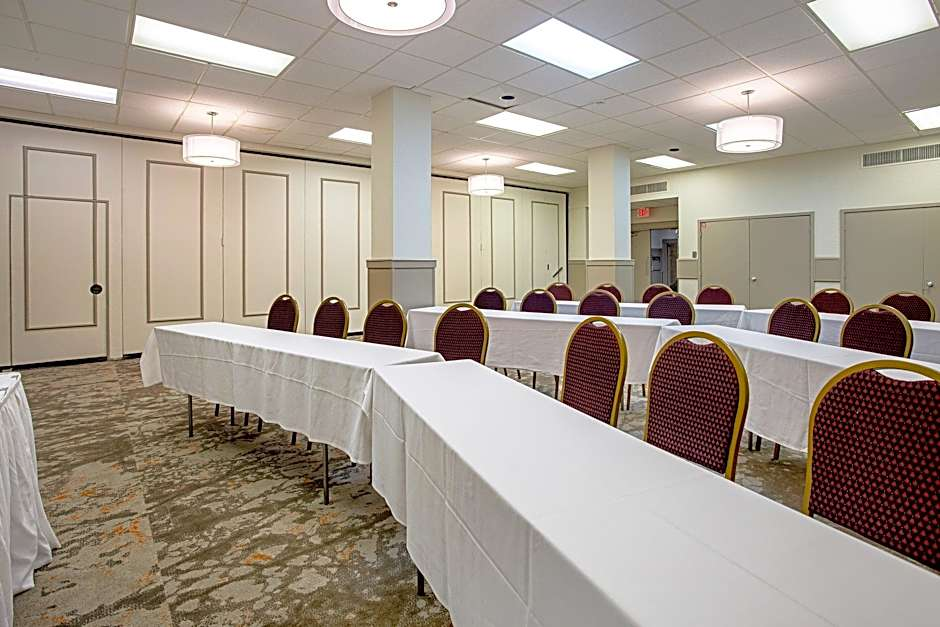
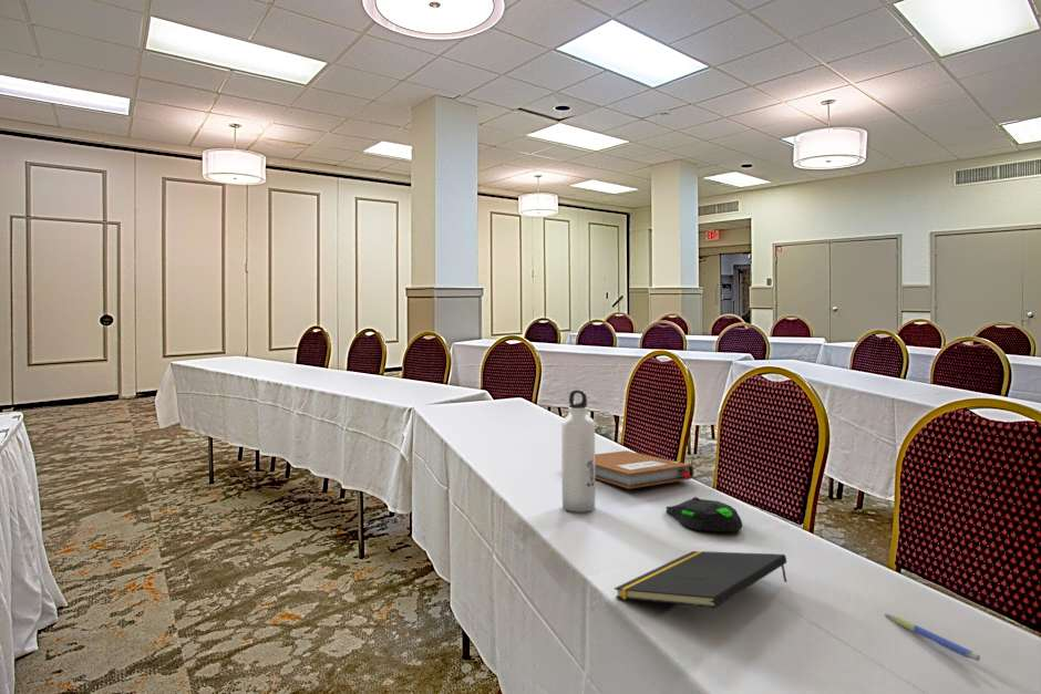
+ computer mouse [666,496,743,532]
+ pen [884,612,981,662]
+ notebook [595,449,694,490]
+ notepad [614,550,789,609]
+ water bottle [560,389,596,514]
